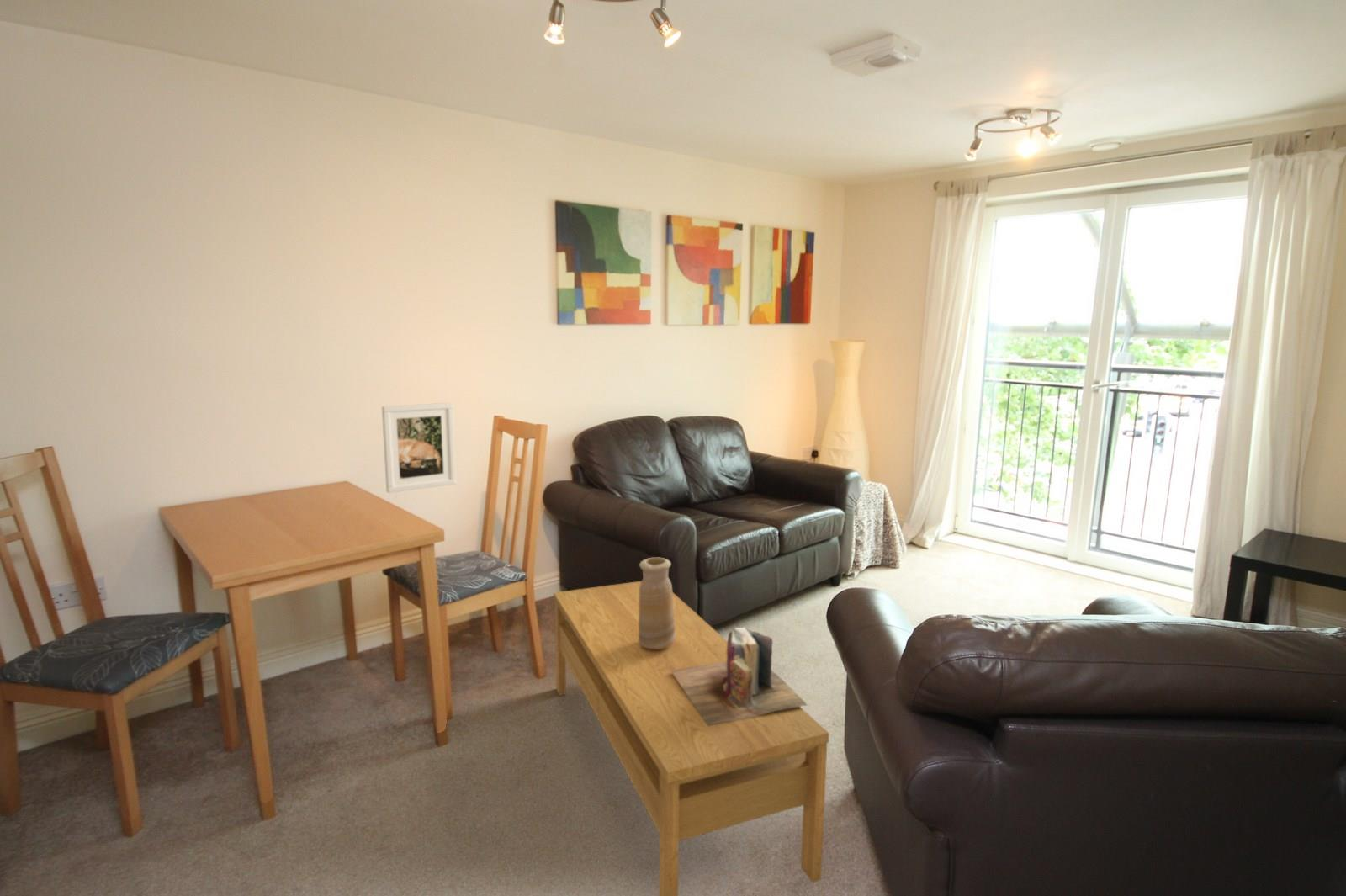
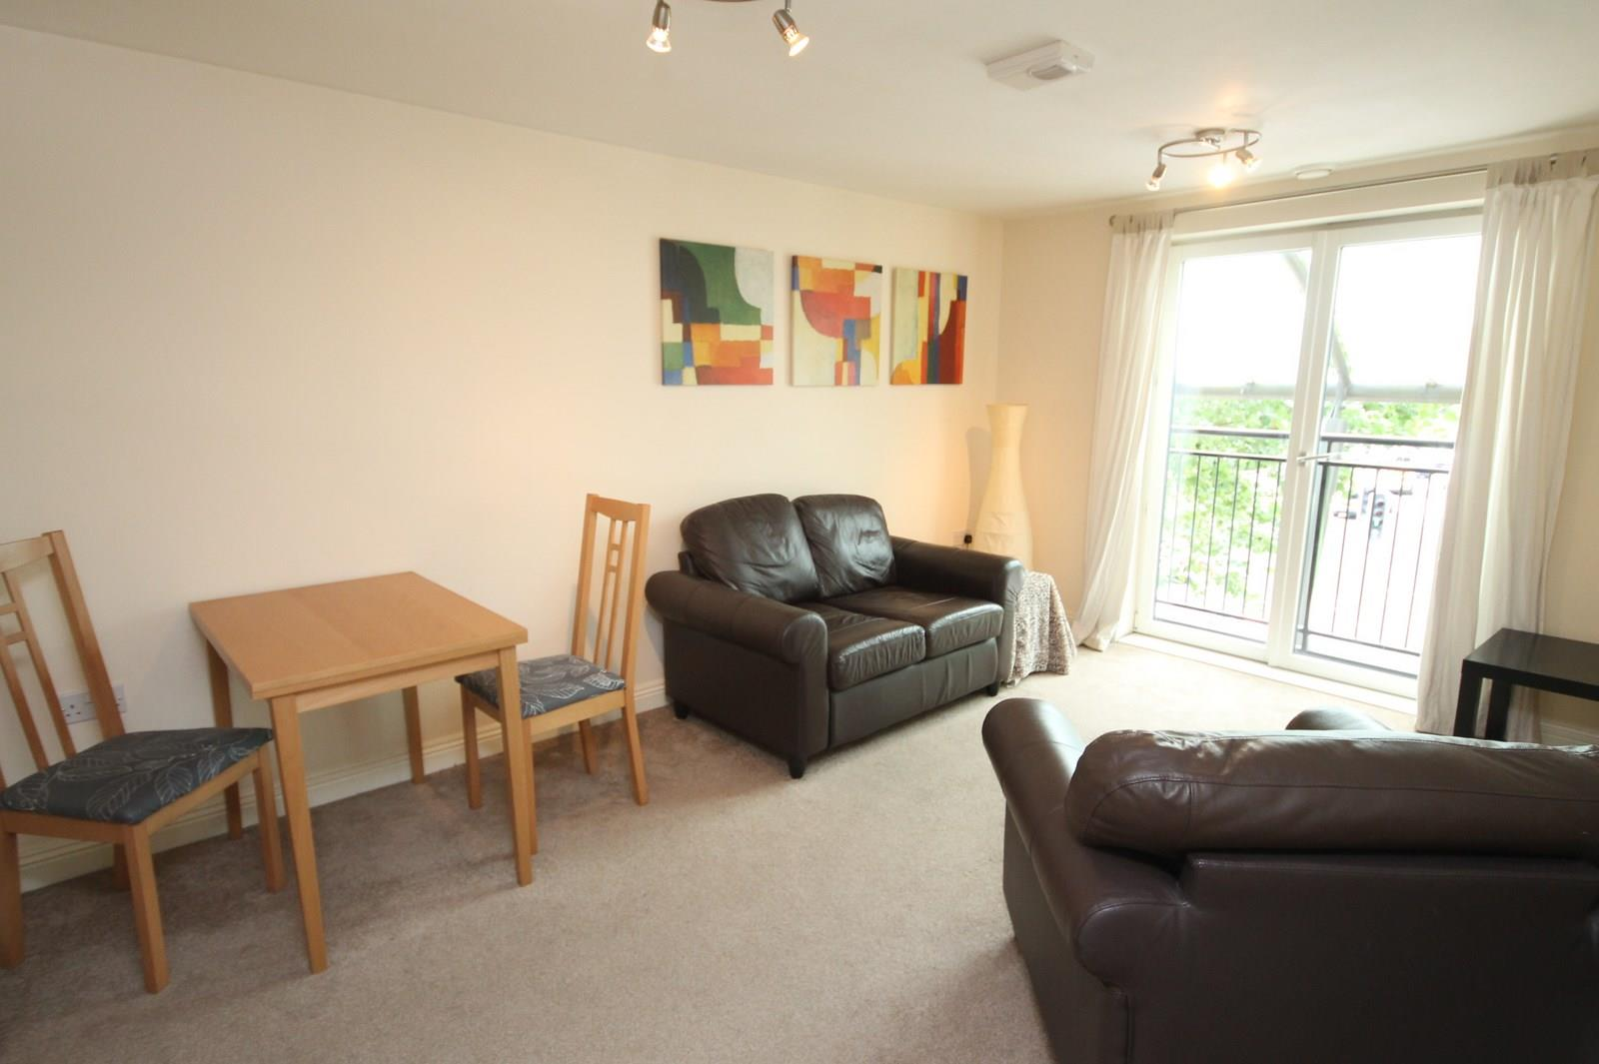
- coffee table [553,581,830,896]
- books [671,626,808,726]
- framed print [381,402,457,494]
- vase [639,557,675,649]
